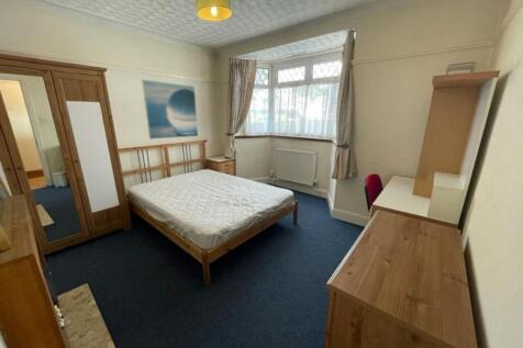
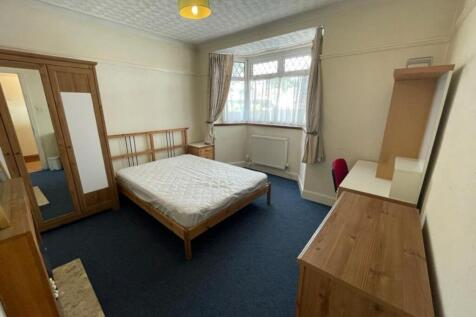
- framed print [141,79,199,141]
